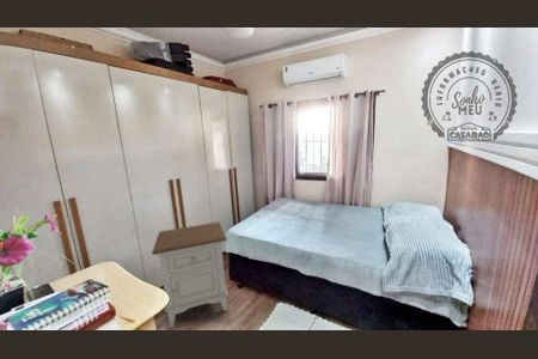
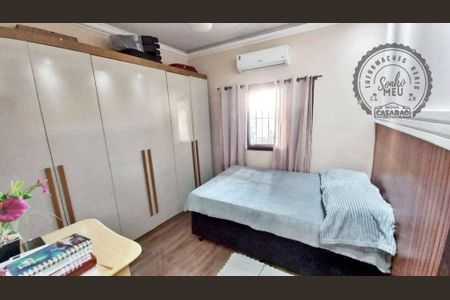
- nightstand [151,221,230,328]
